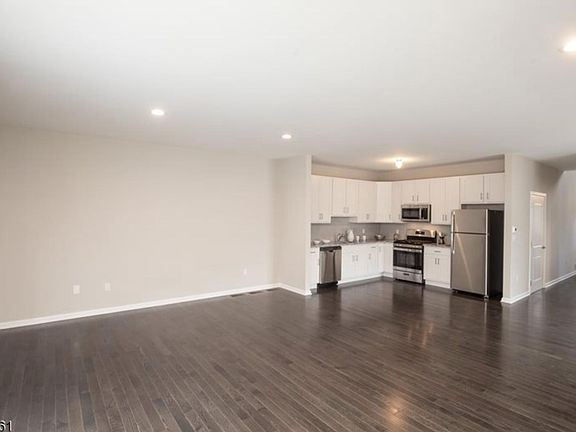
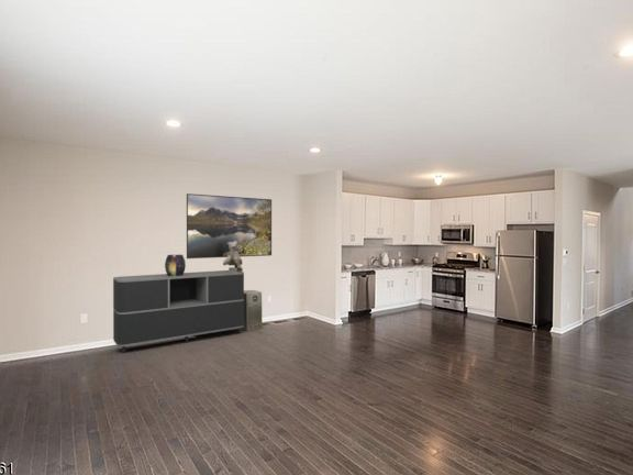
+ air purifier [241,289,264,332]
+ decorative urn [164,254,187,276]
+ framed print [186,192,273,259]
+ sideboard [112,269,245,354]
+ torso sculpture [222,241,244,273]
